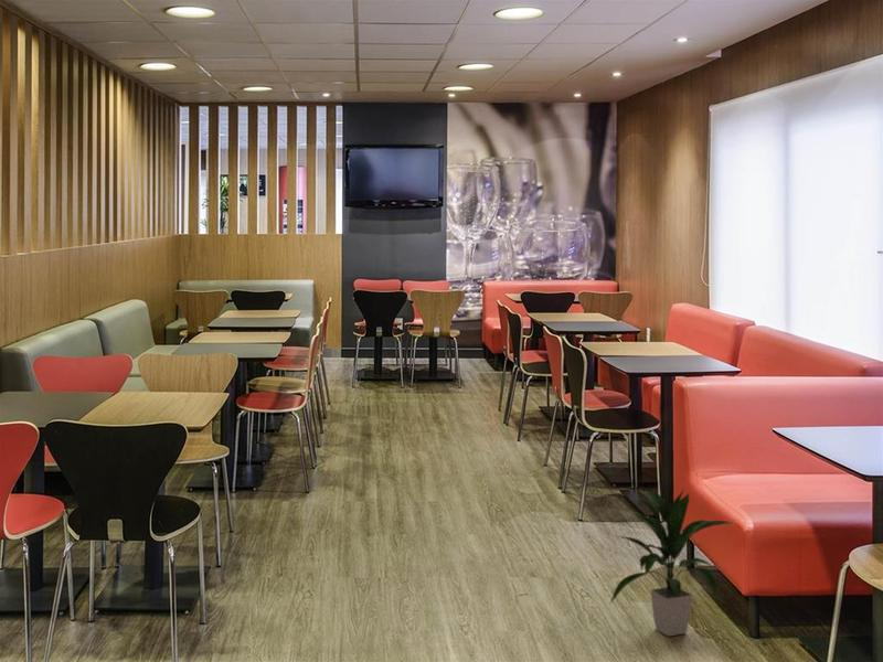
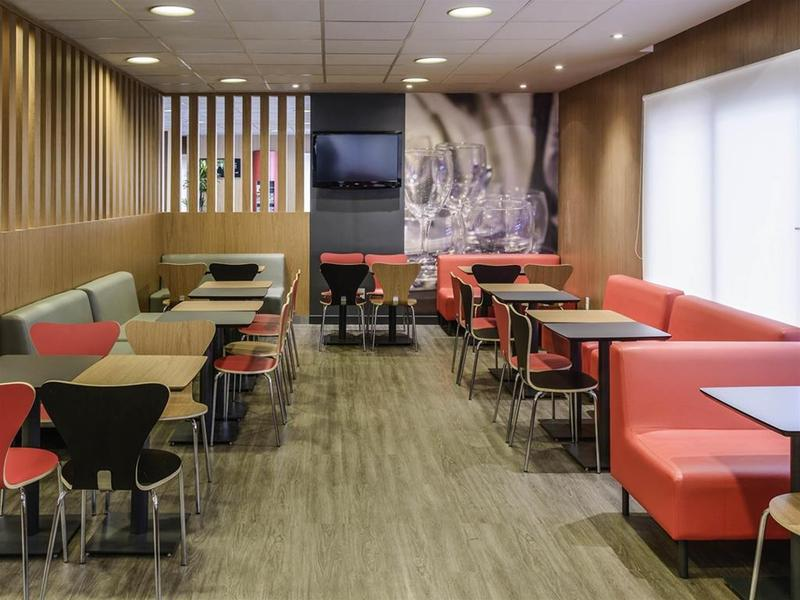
- indoor plant [608,488,738,637]
